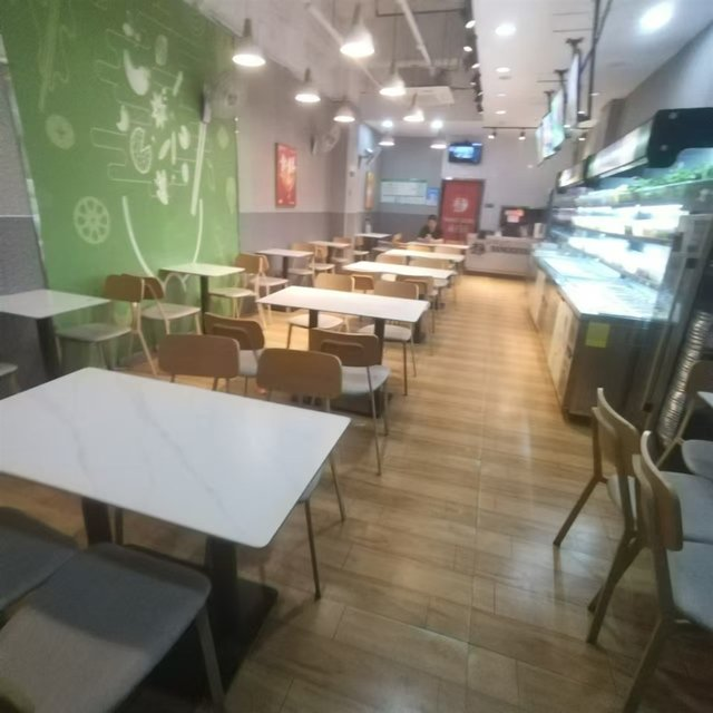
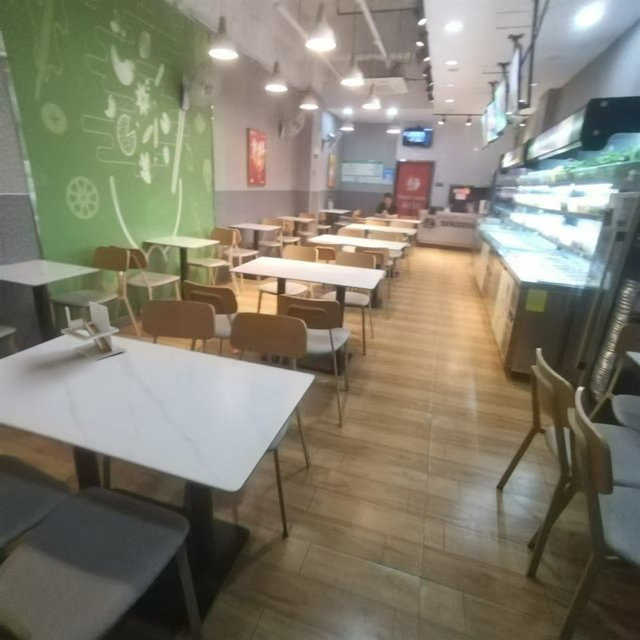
+ napkin holder [60,301,127,362]
